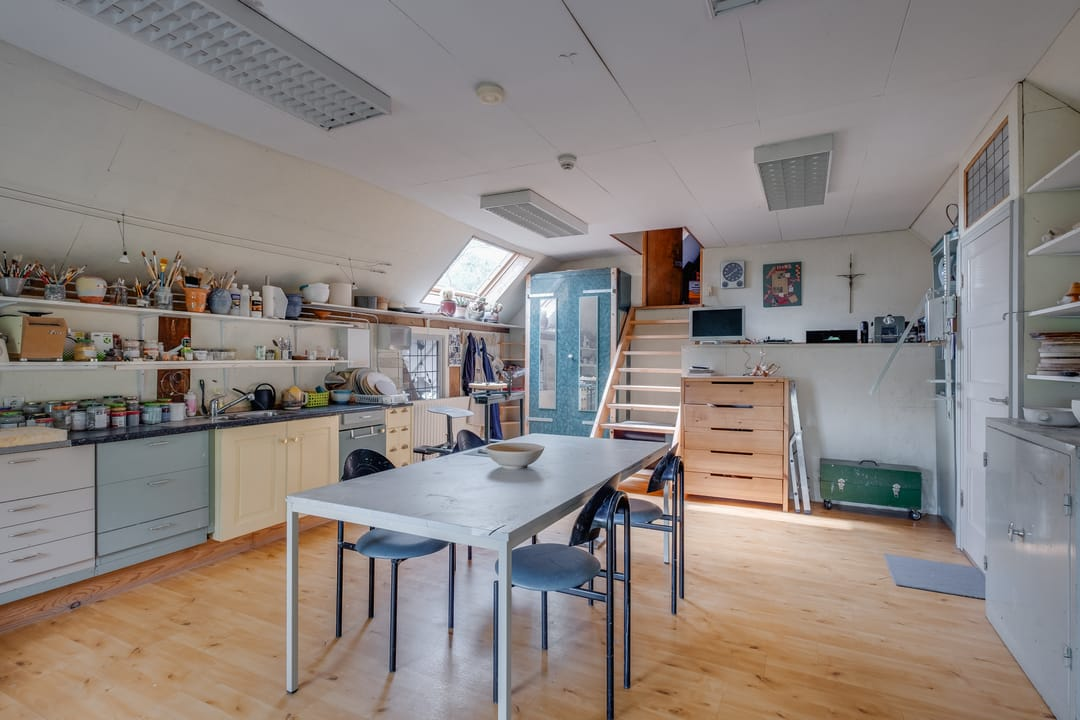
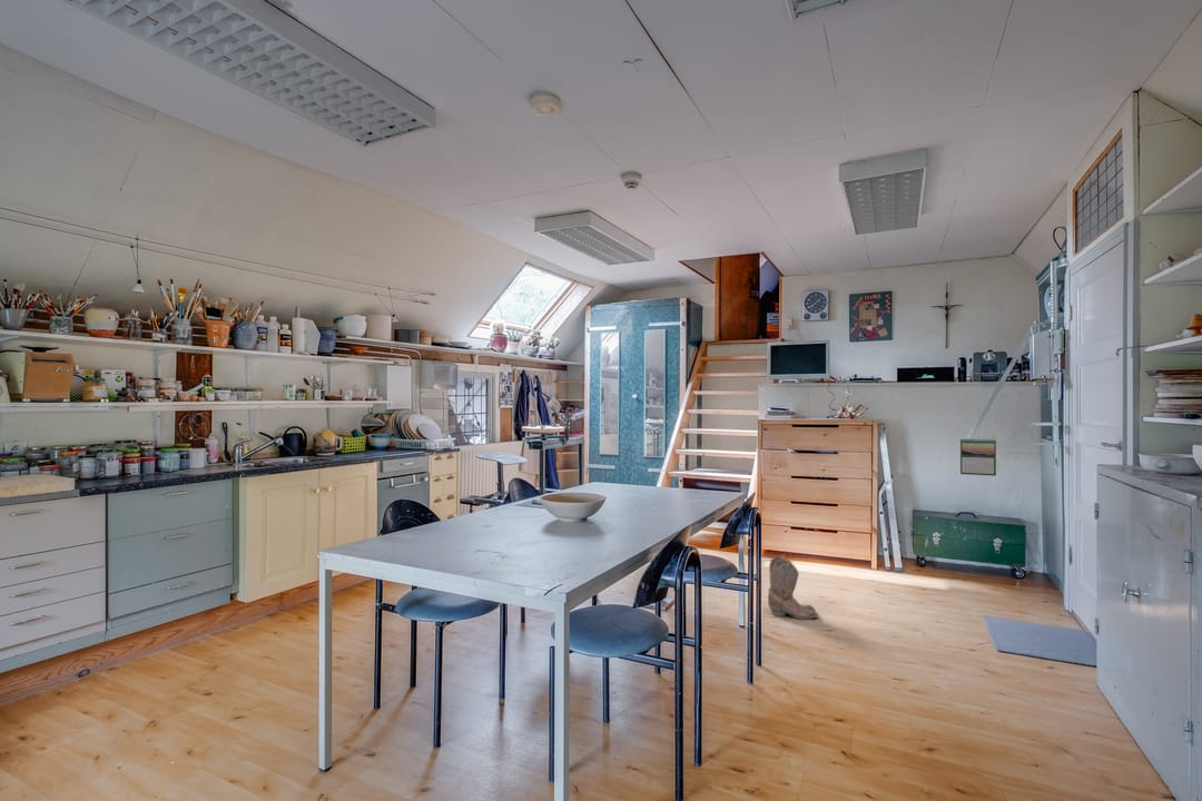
+ boots [767,554,819,621]
+ calendar [959,437,997,477]
